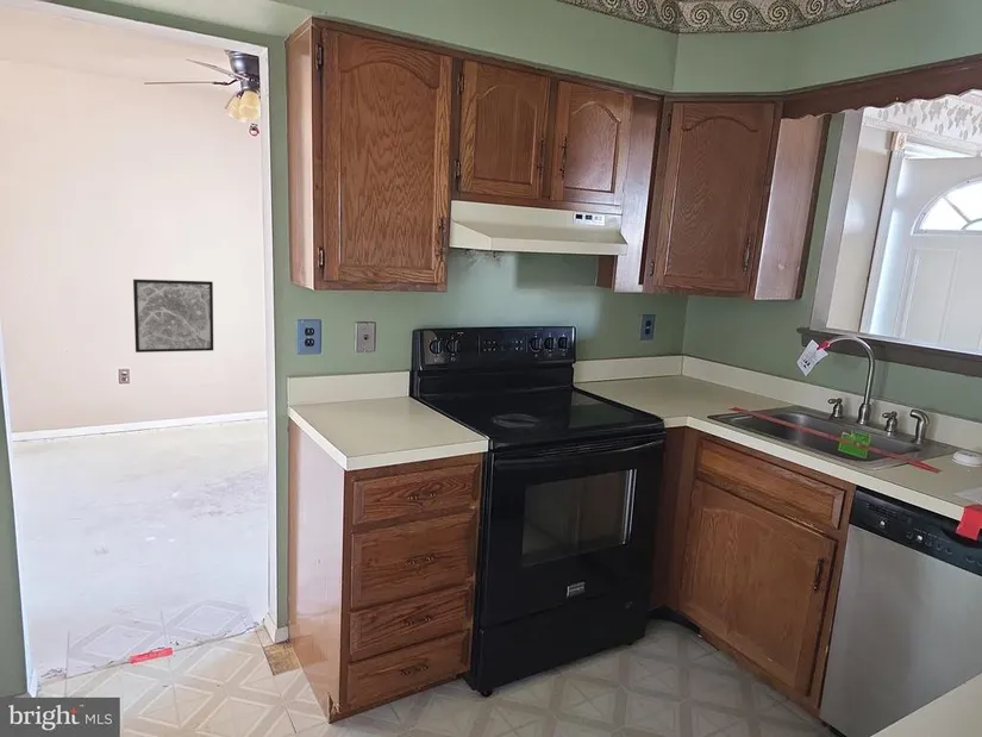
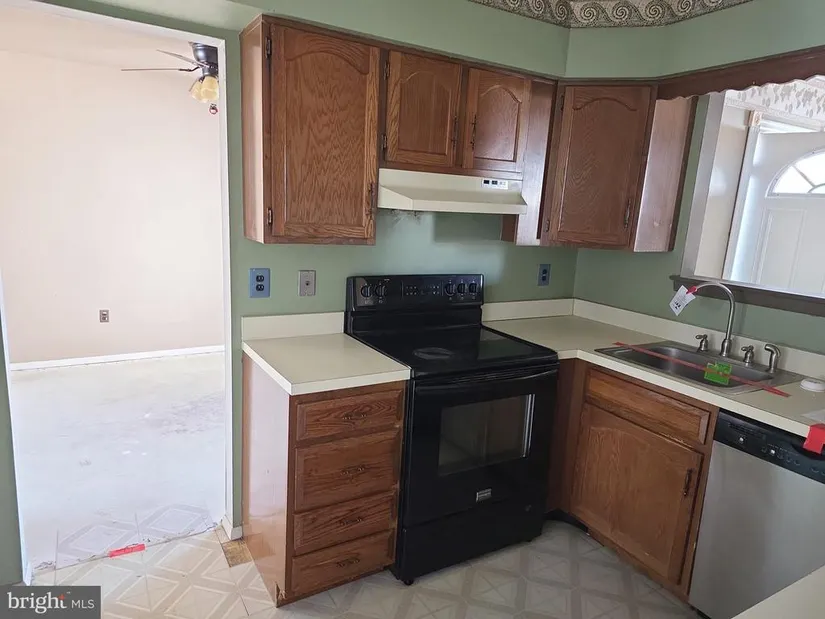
- wall art [132,279,214,354]
